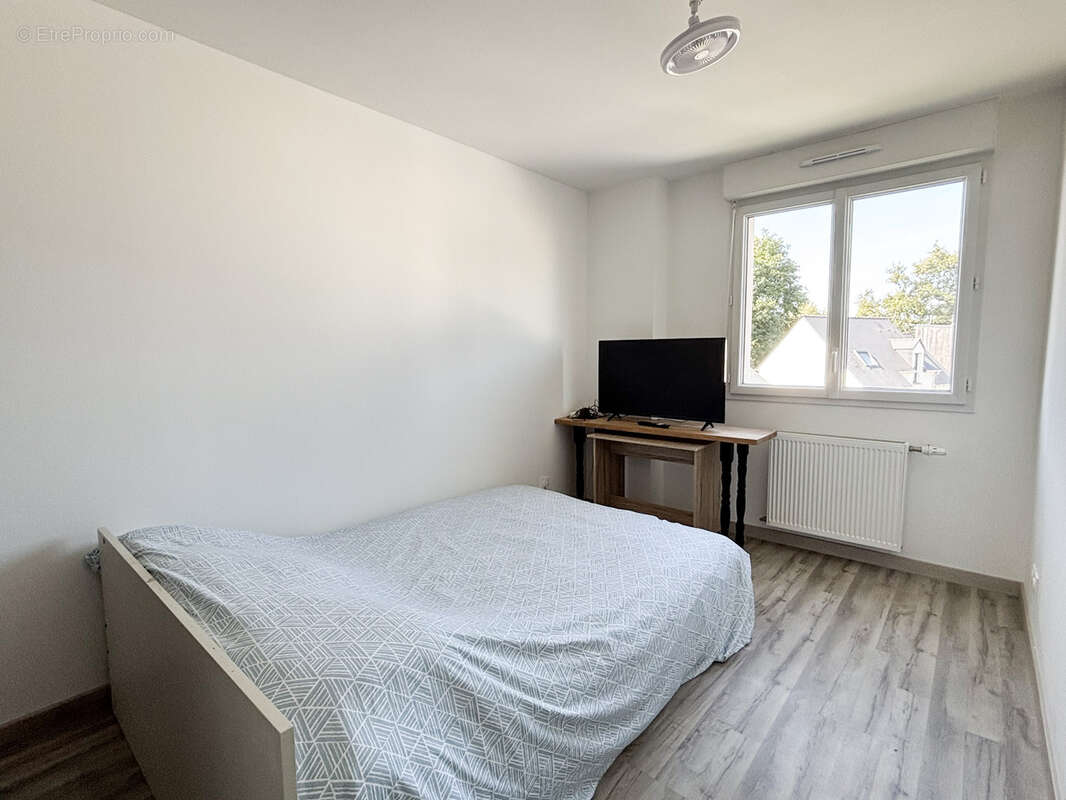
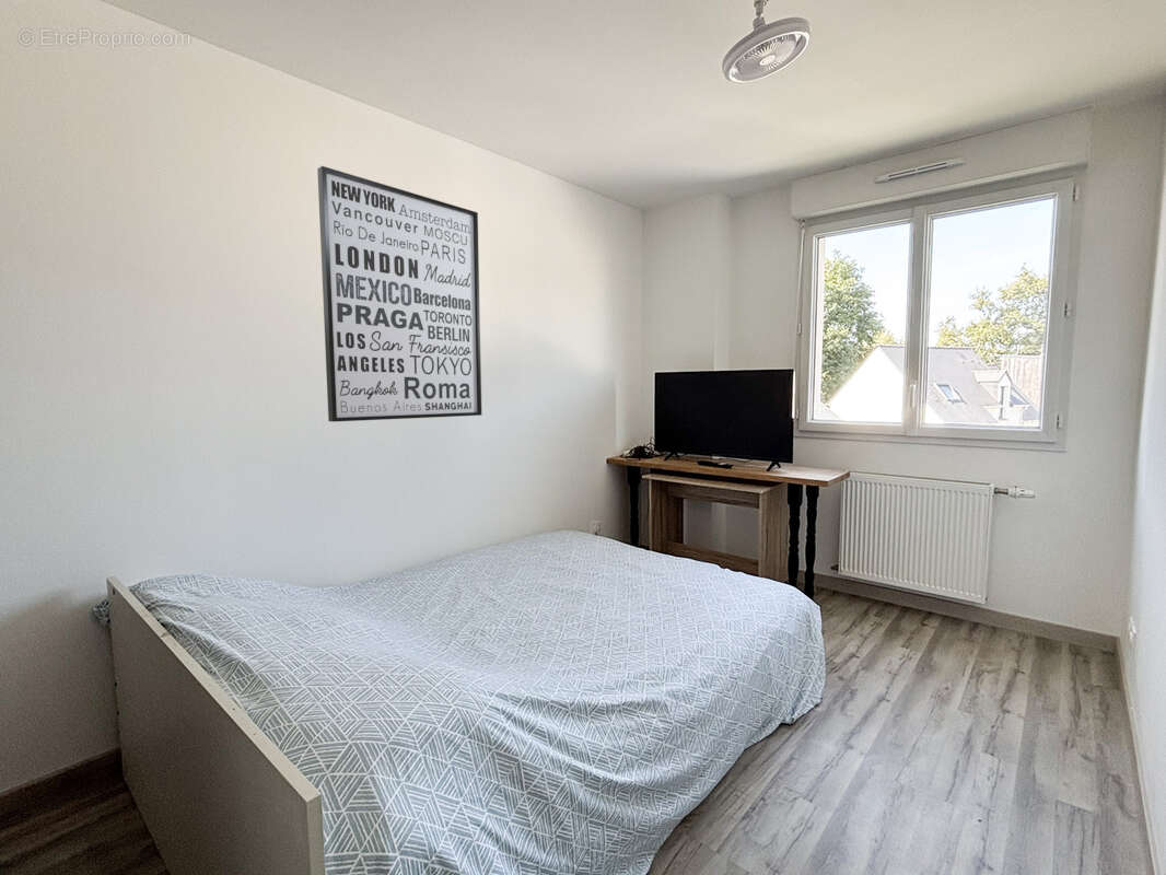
+ wall art [316,165,482,423]
